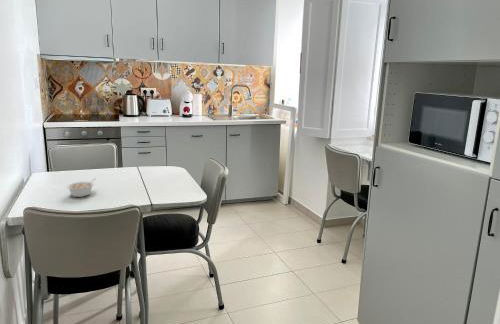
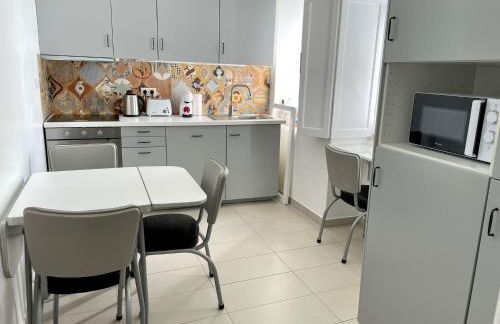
- legume [65,178,96,198]
